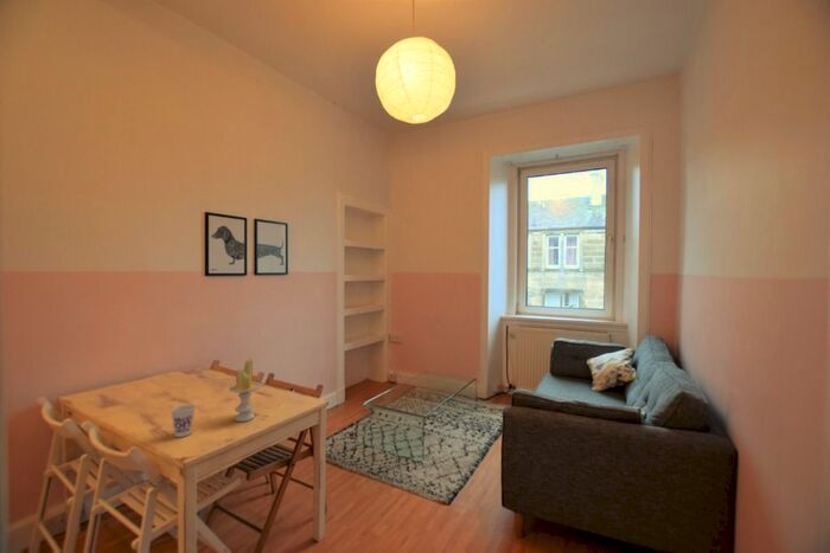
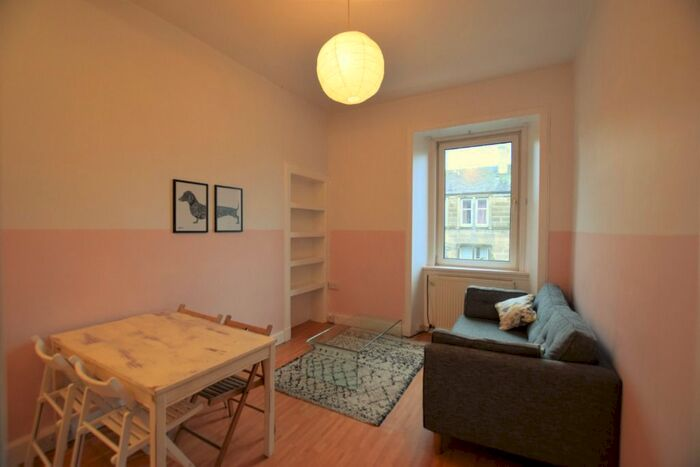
- cup [170,404,197,438]
- candle [228,358,262,423]
